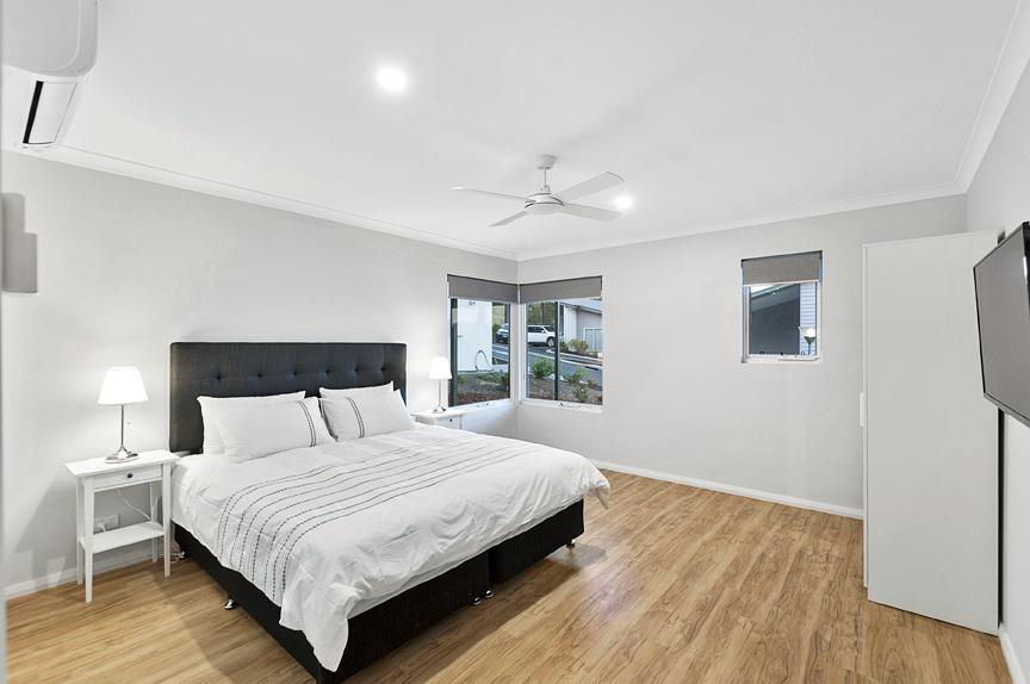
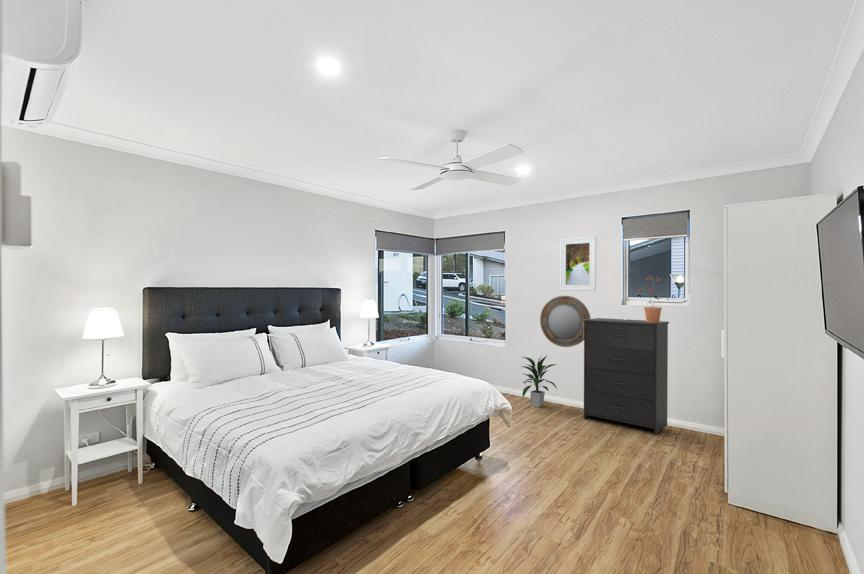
+ potted plant [636,275,663,323]
+ indoor plant [520,354,558,408]
+ dresser [583,317,670,435]
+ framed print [559,235,597,292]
+ home mirror [539,295,592,348]
